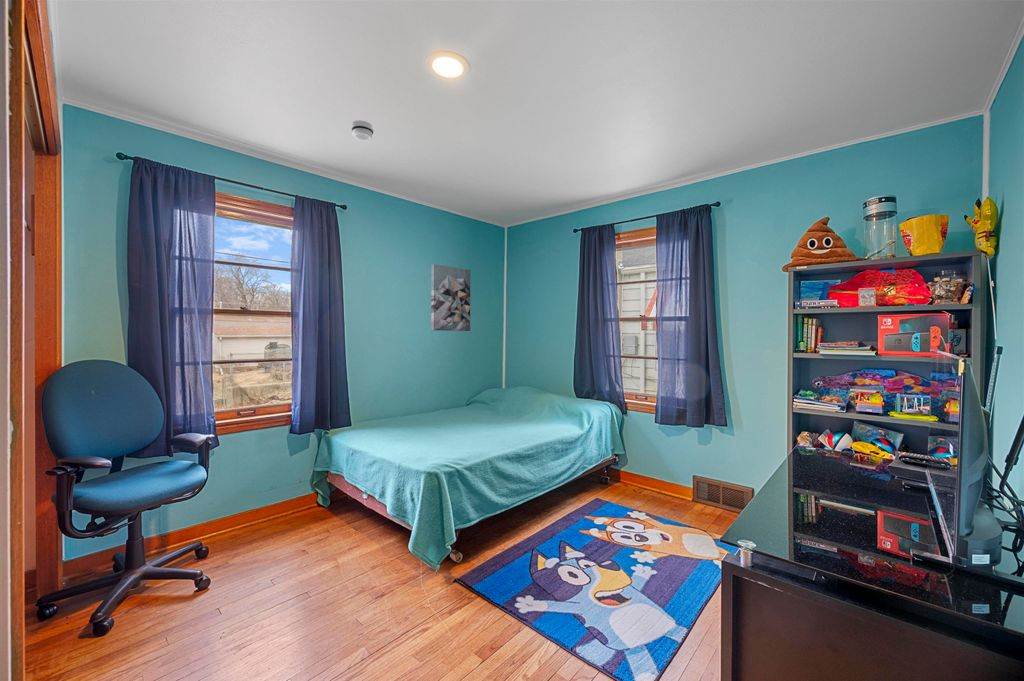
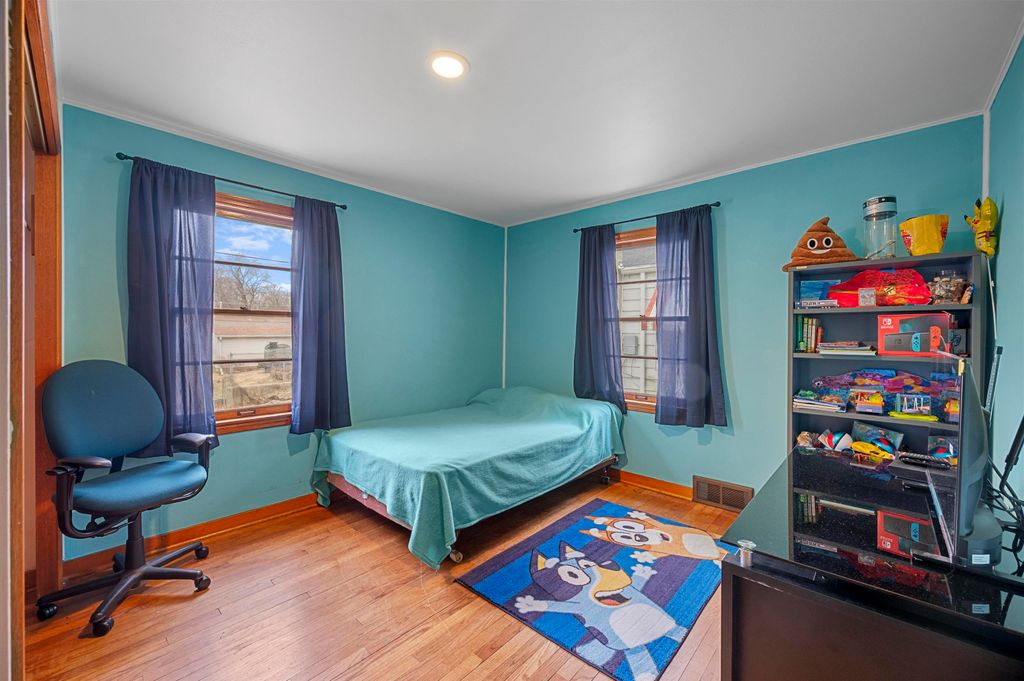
- smoke detector [350,119,374,142]
- wall art [430,263,472,332]
